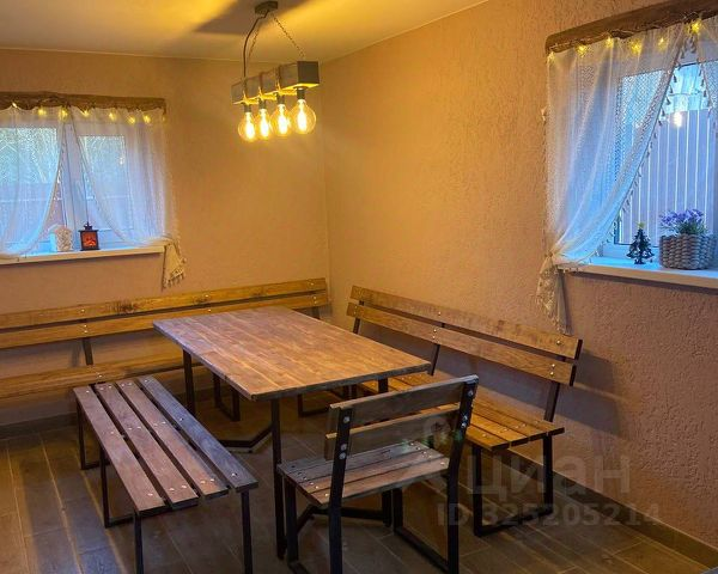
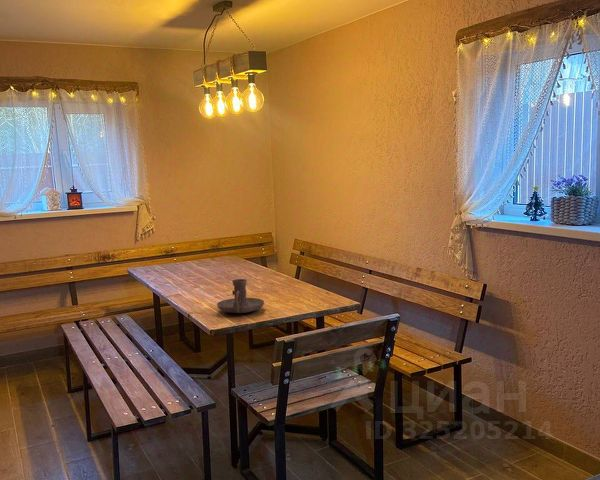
+ candle holder [216,278,265,314]
